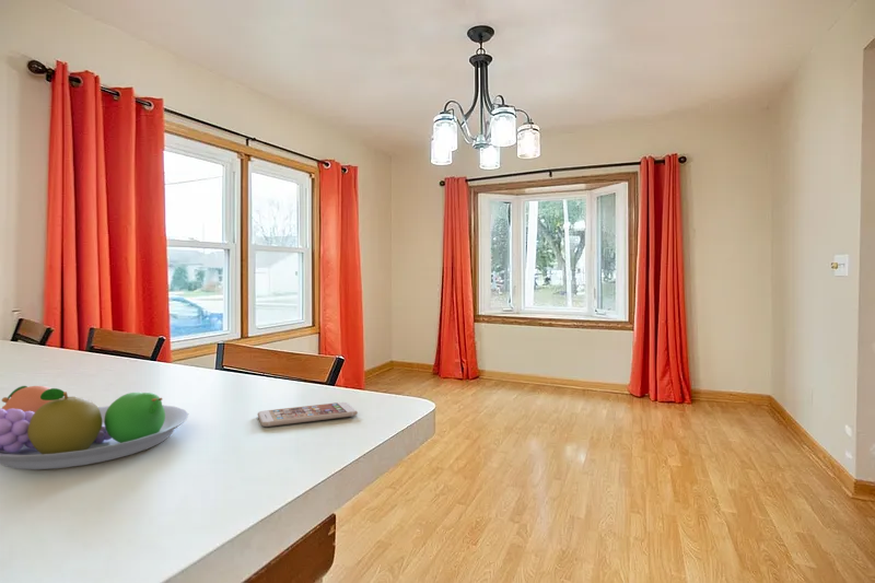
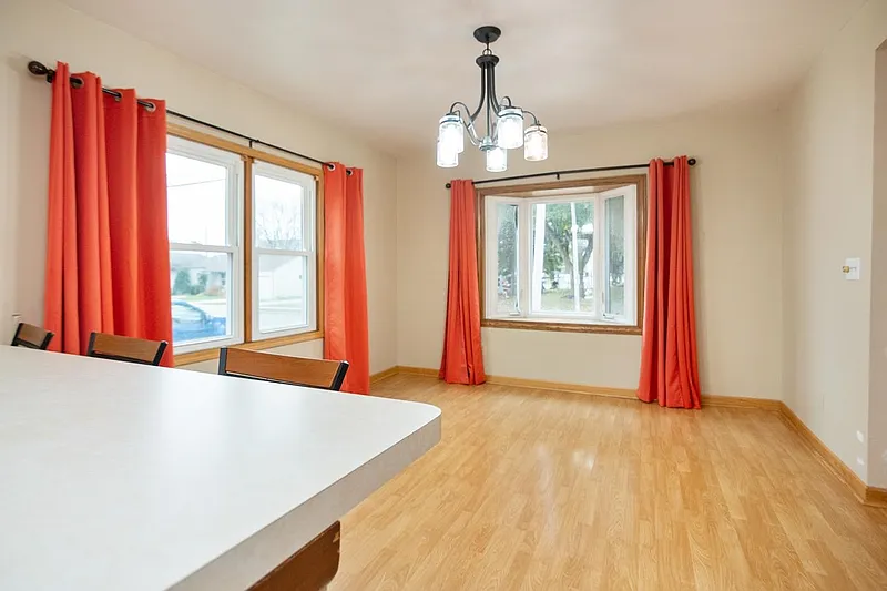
- smartphone [257,401,359,428]
- fruit bowl [0,385,189,470]
